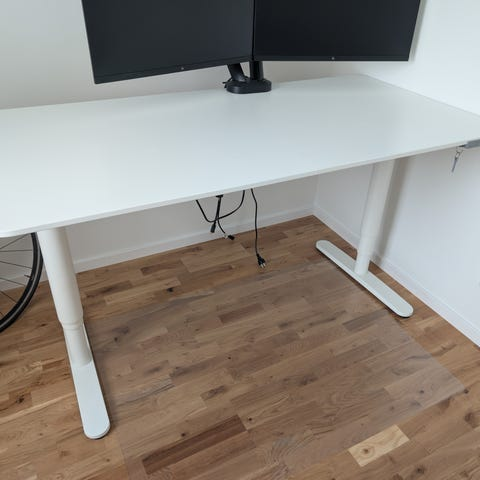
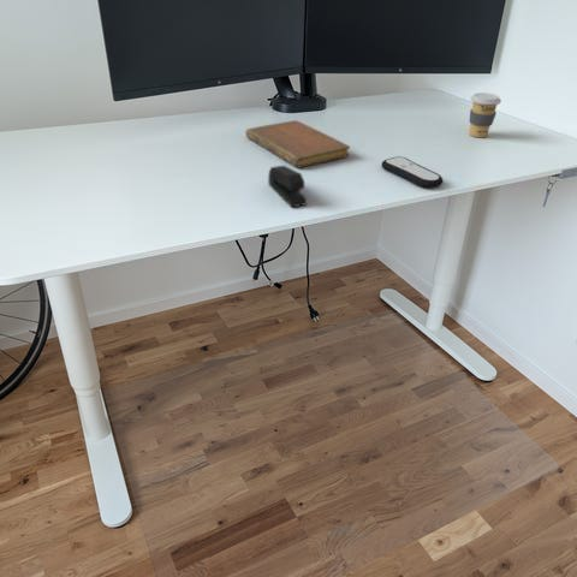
+ notebook [245,119,351,169]
+ stapler [267,165,308,208]
+ remote control [381,155,444,190]
+ coffee cup [468,91,502,138]
